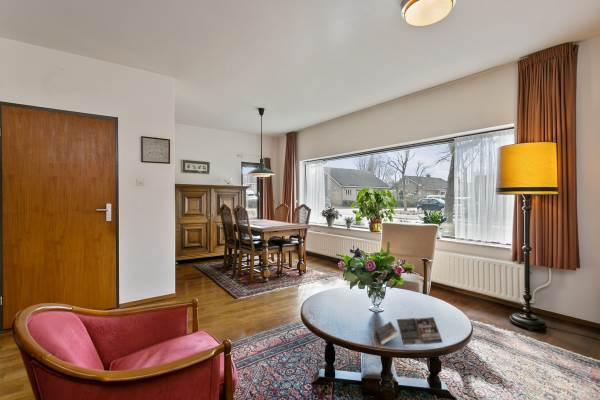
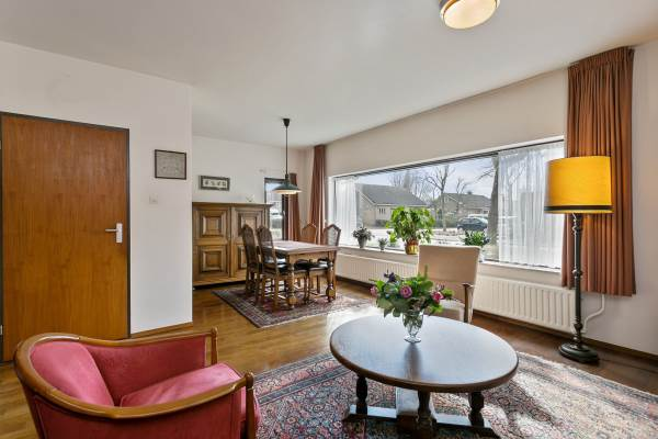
- paperback book [374,316,444,346]
